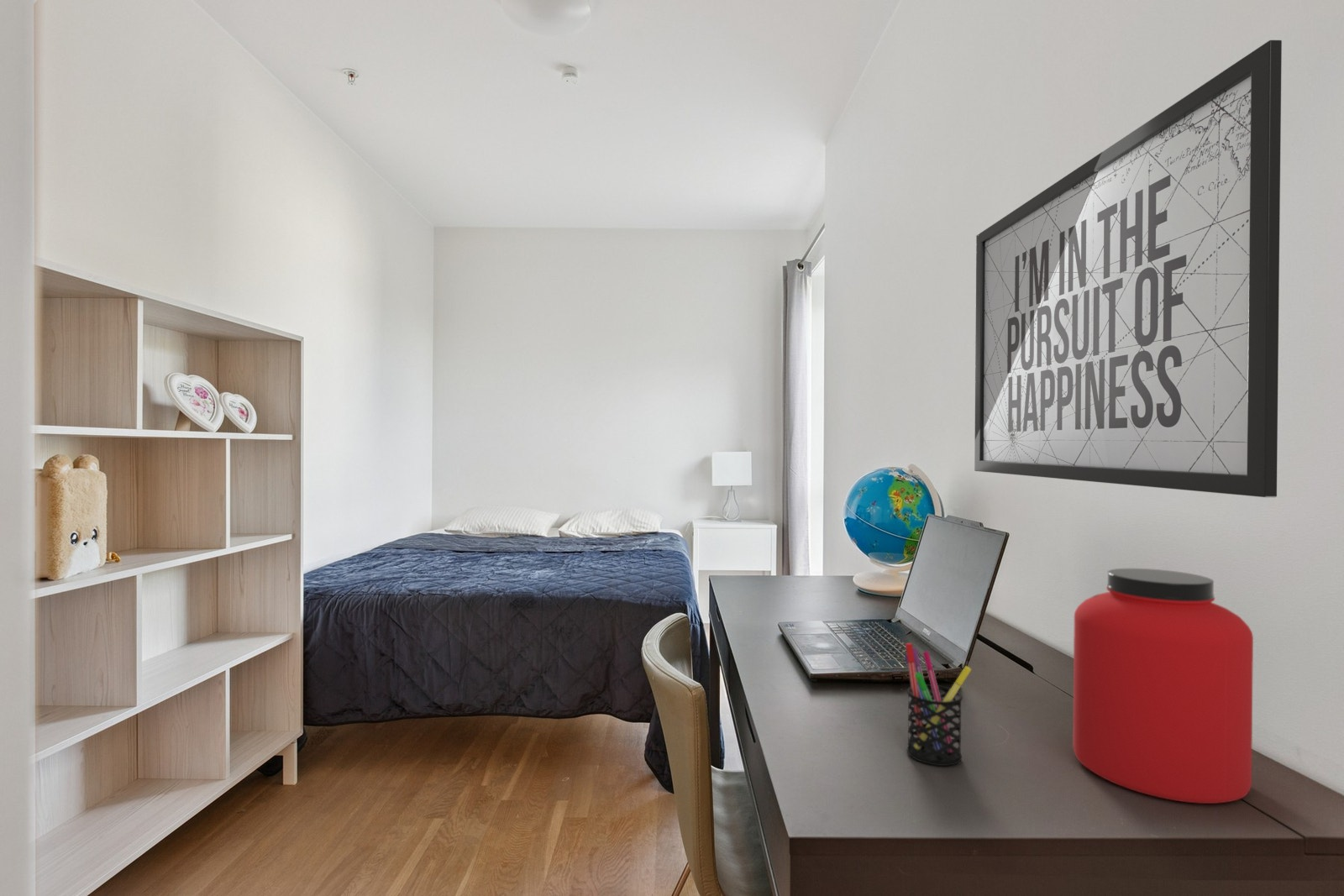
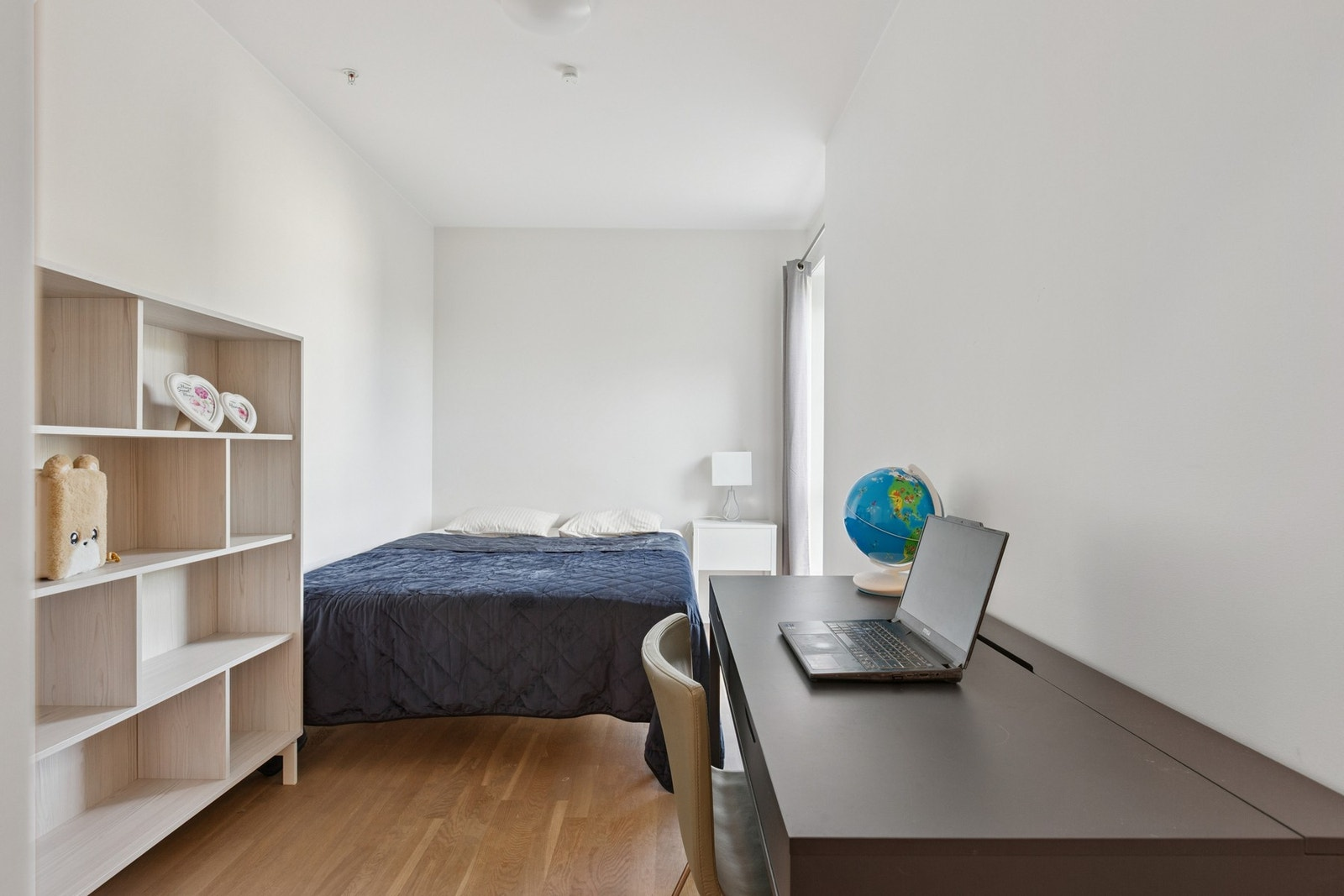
- mirror [974,39,1283,498]
- pen holder [904,642,973,767]
- protein powder [1072,568,1254,804]
